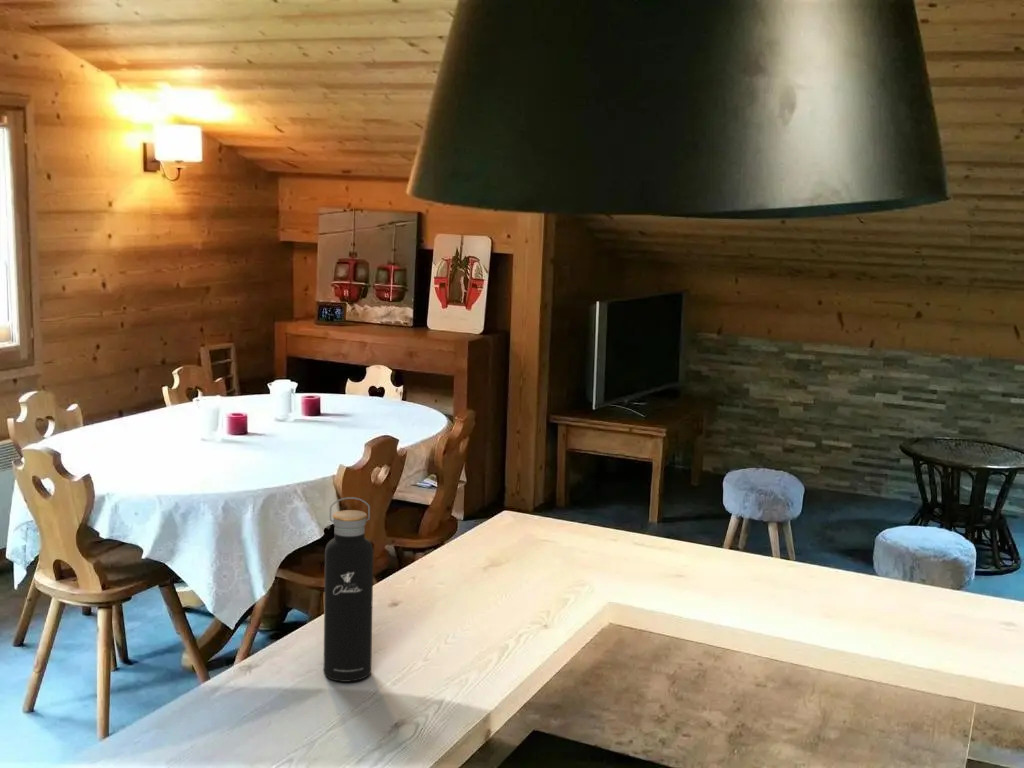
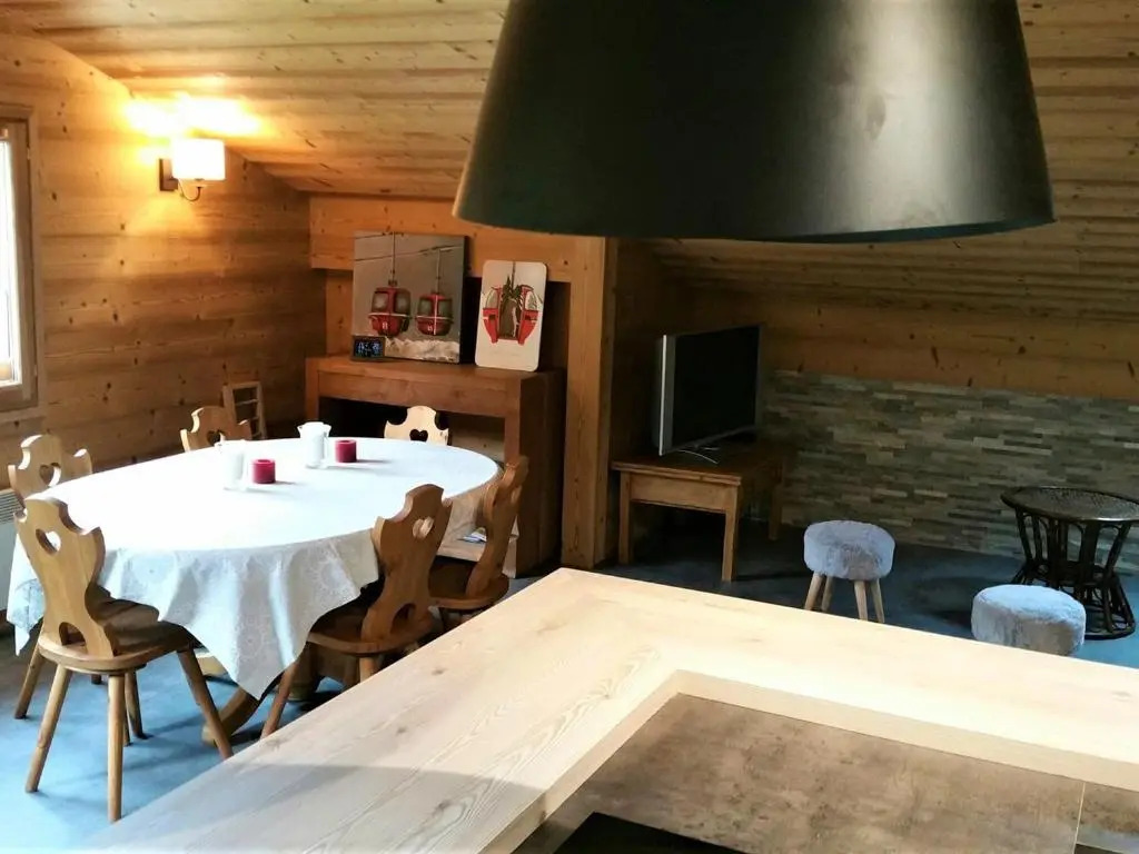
- water bottle [323,496,374,683]
